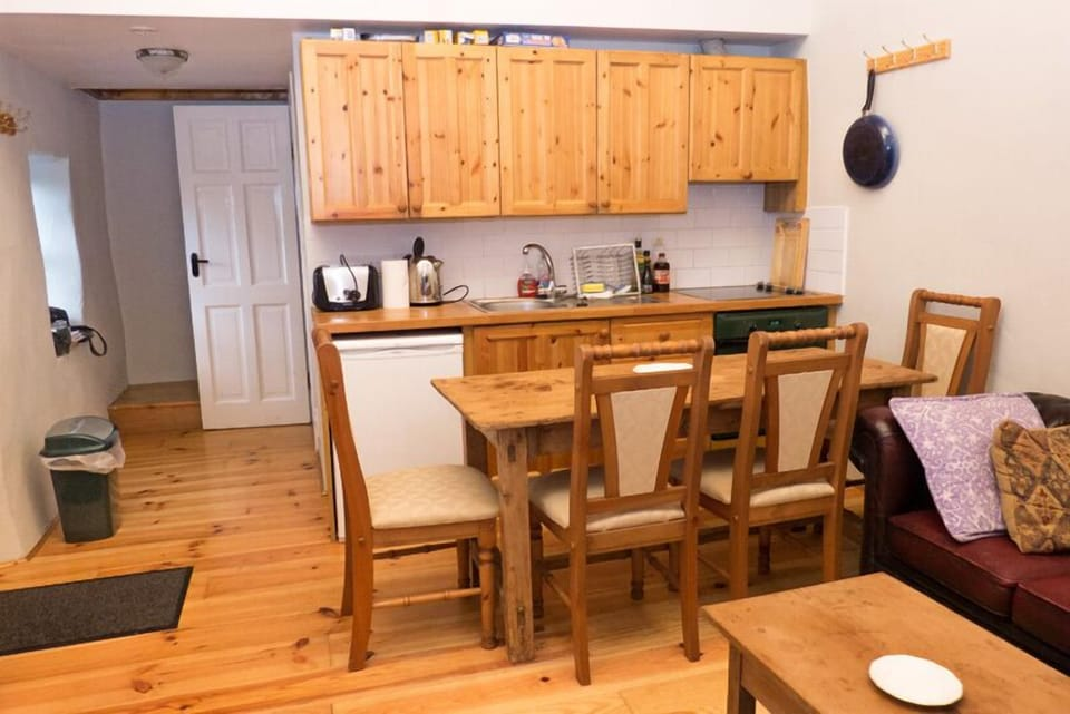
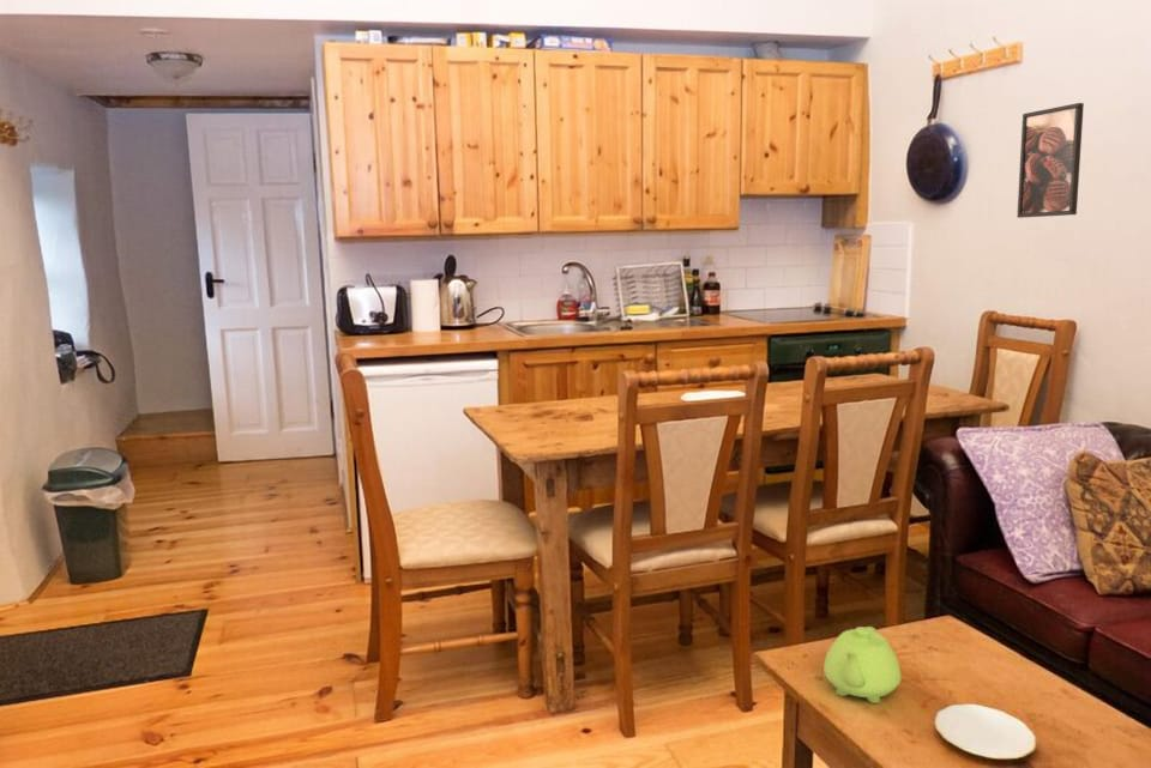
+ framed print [1016,102,1085,219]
+ teapot [822,625,902,704]
